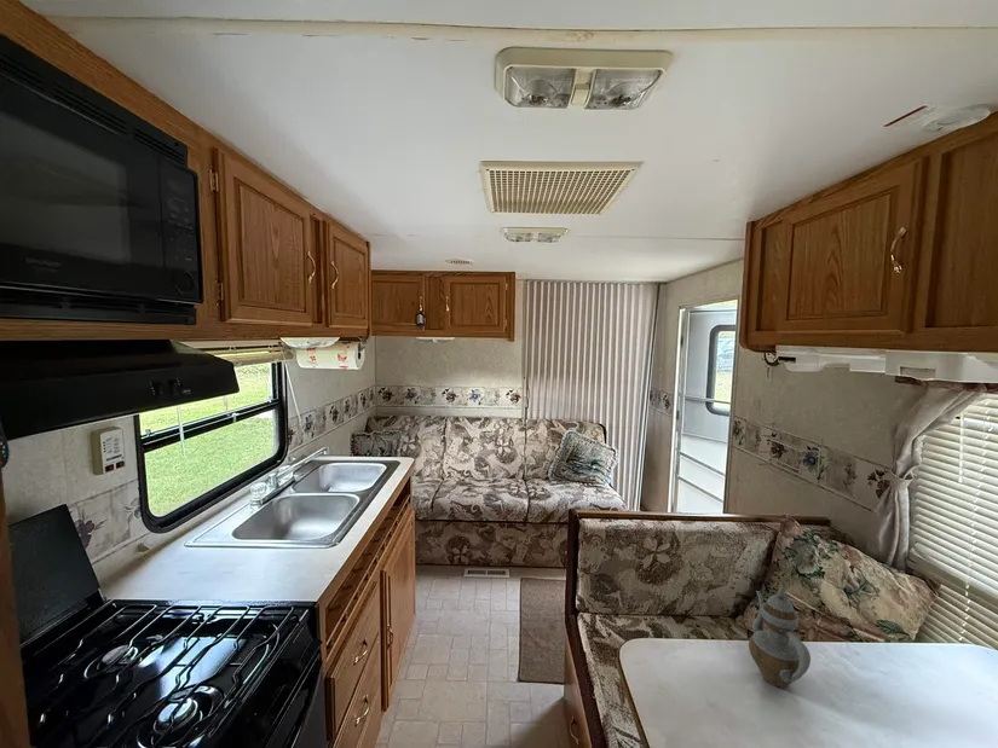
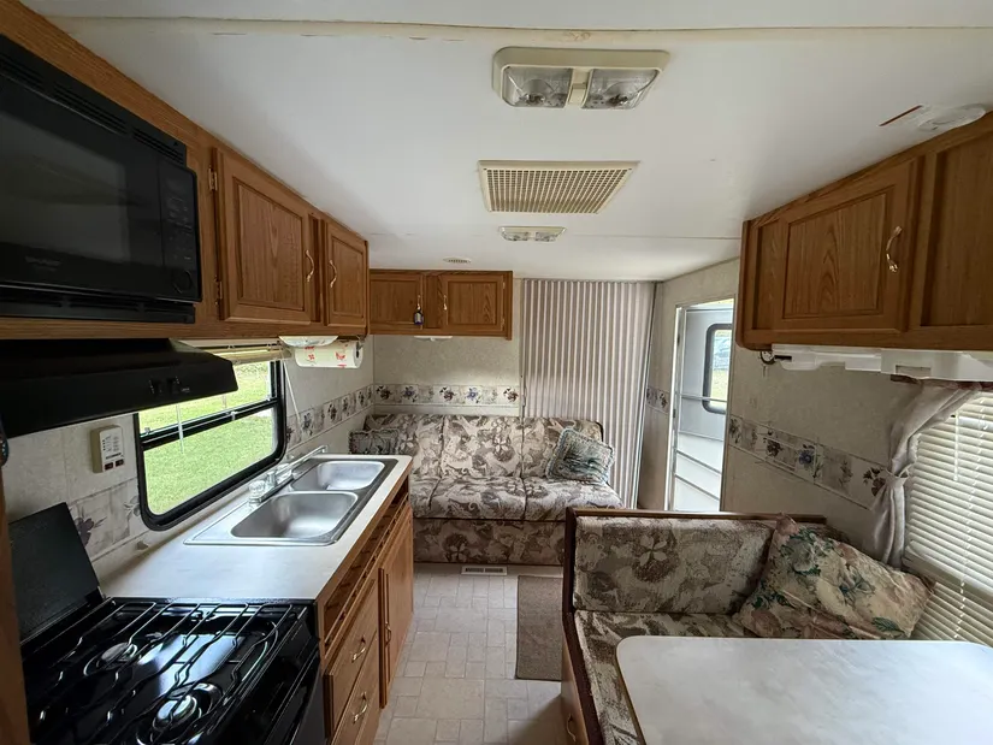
- teapot [748,586,812,689]
